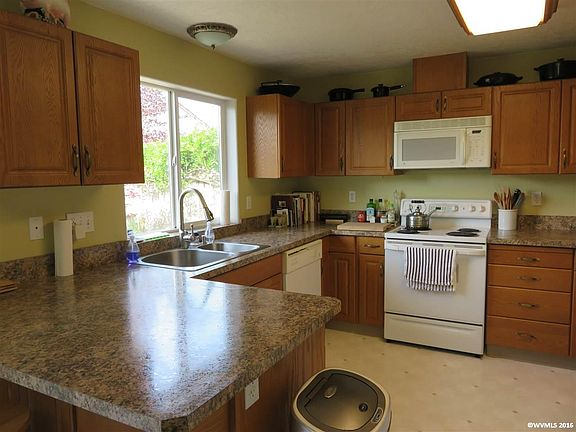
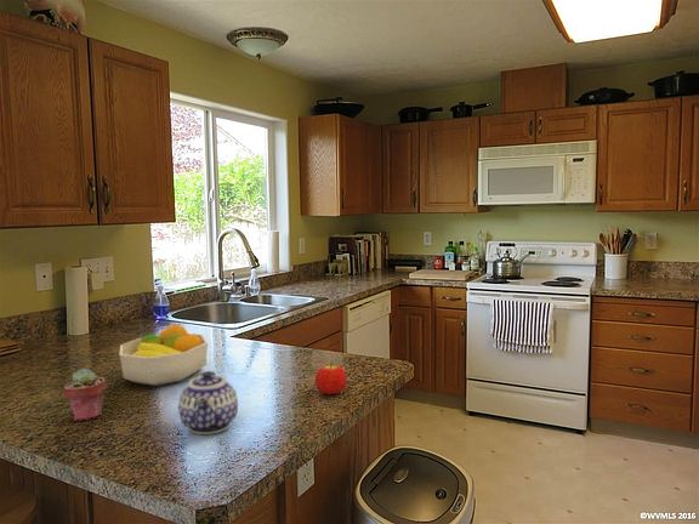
+ teapot [177,370,239,435]
+ potted succulent [63,368,107,422]
+ fruit bowl [119,323,209,387]
+ fruit [314,364,348,395]
